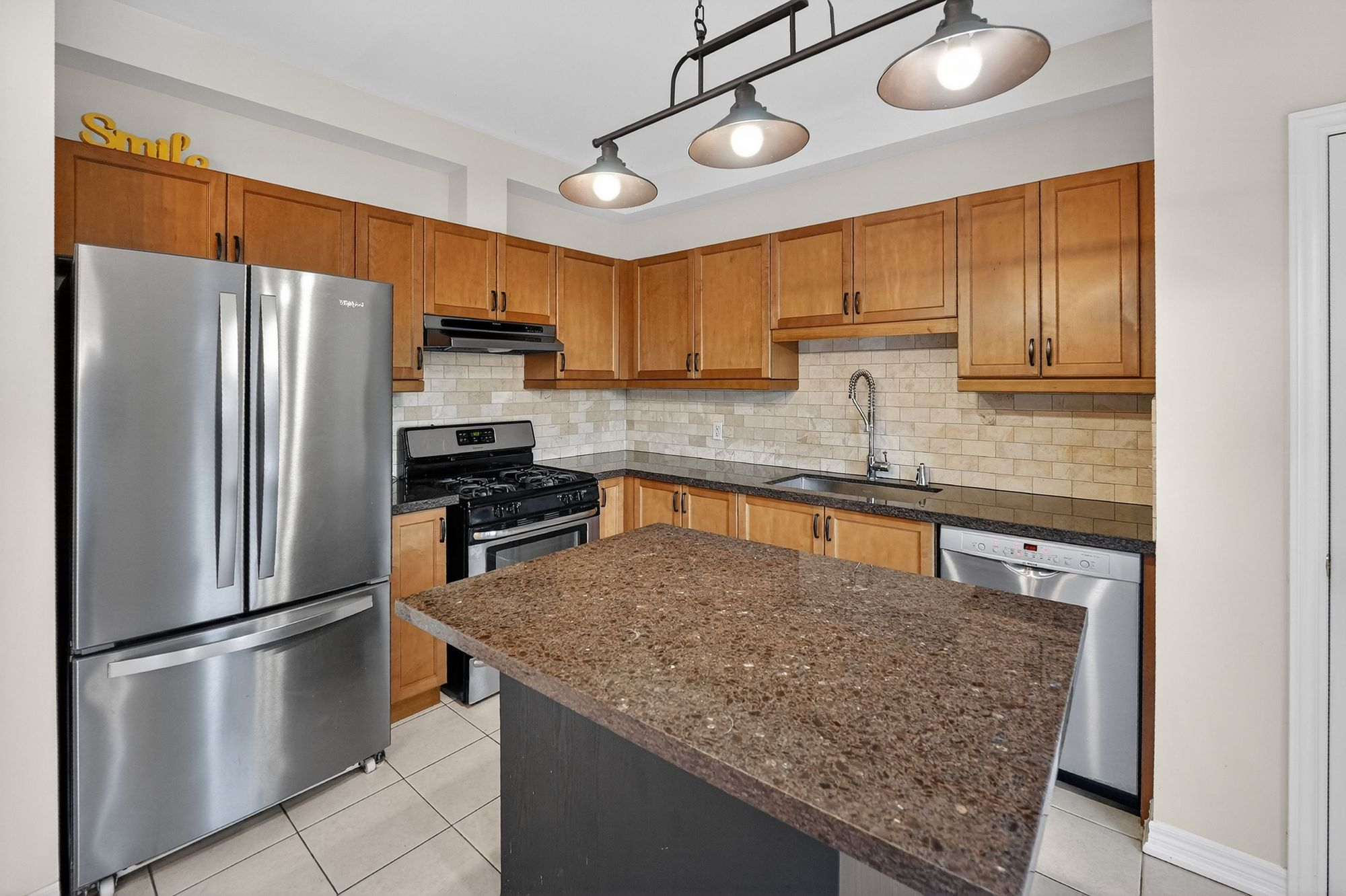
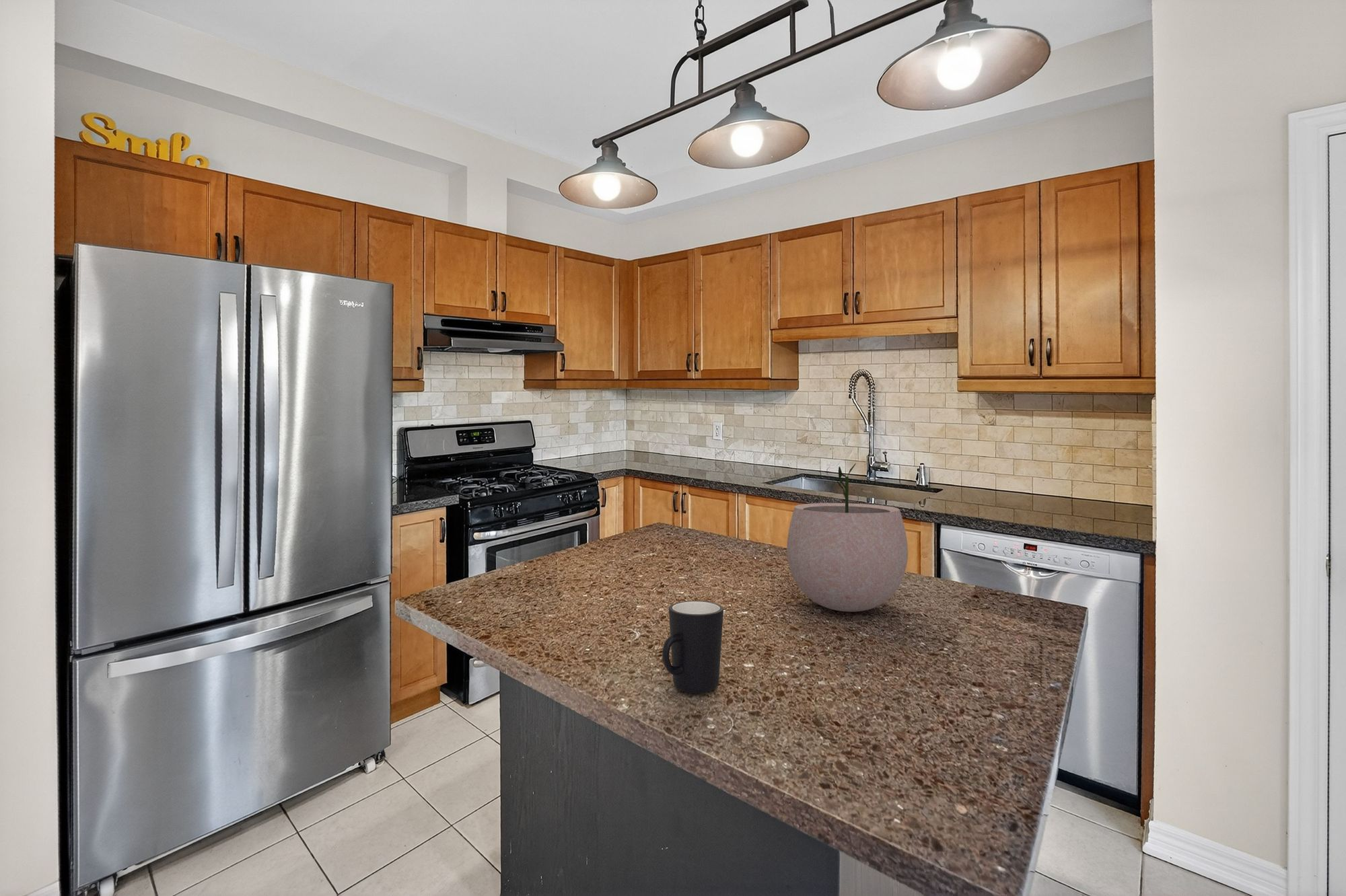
+ plant pot [786,463,909,612]
+ mug [662,600,724,694]
